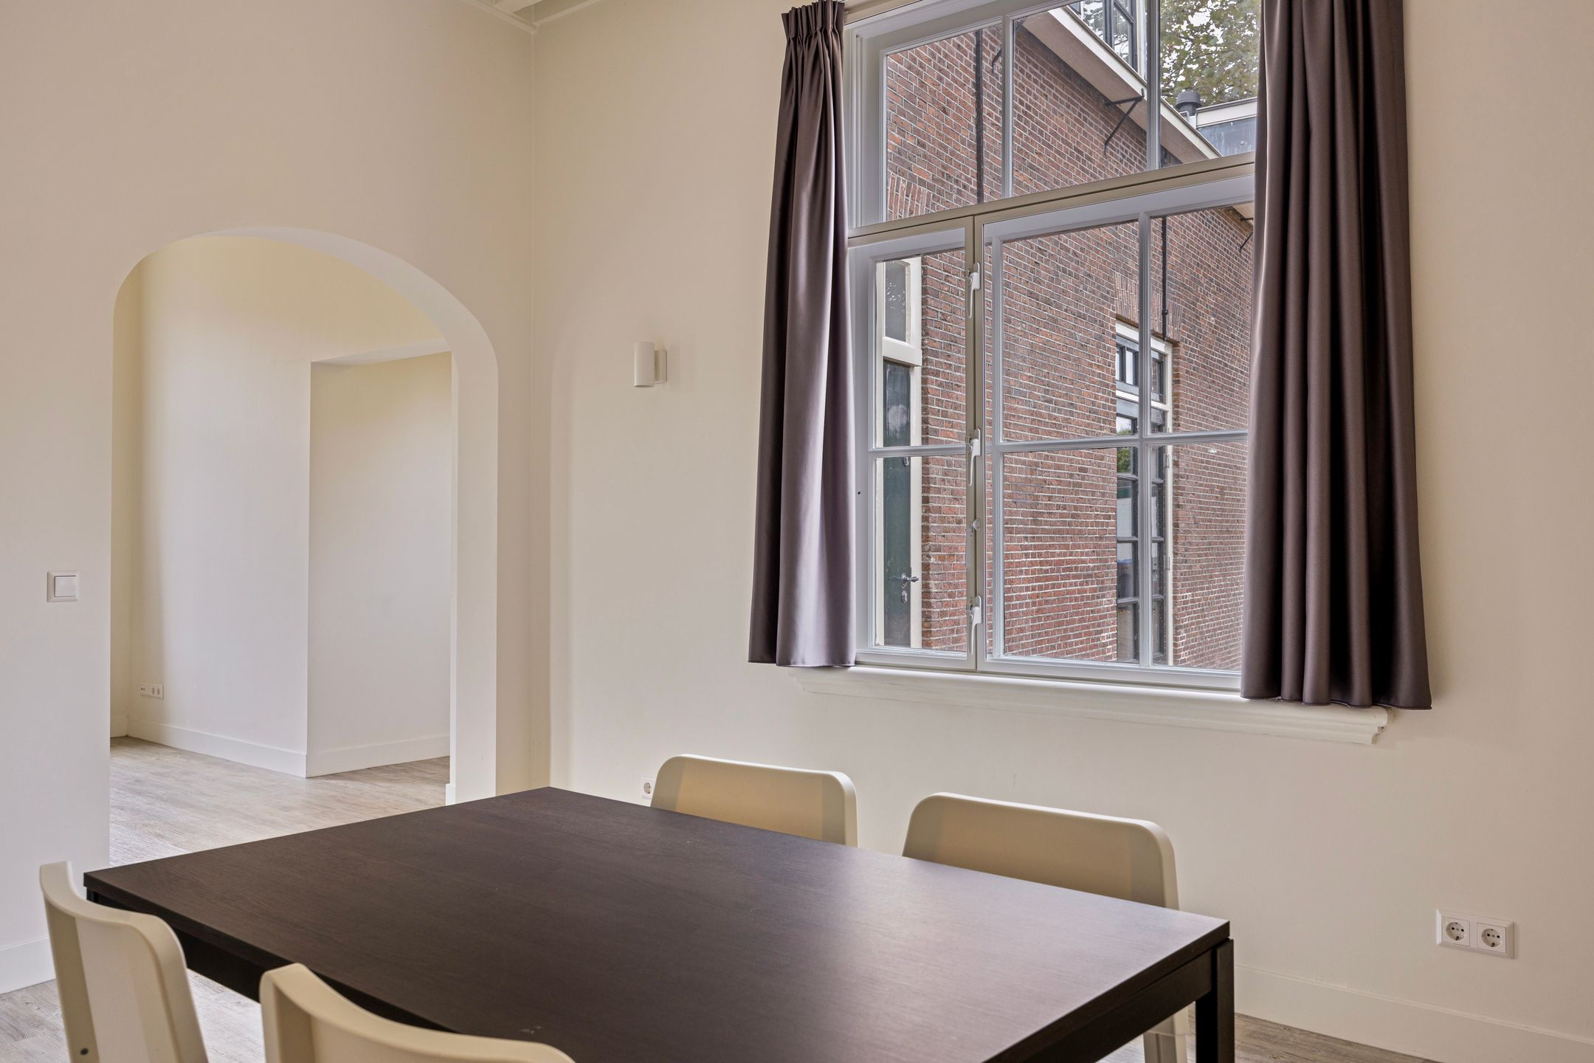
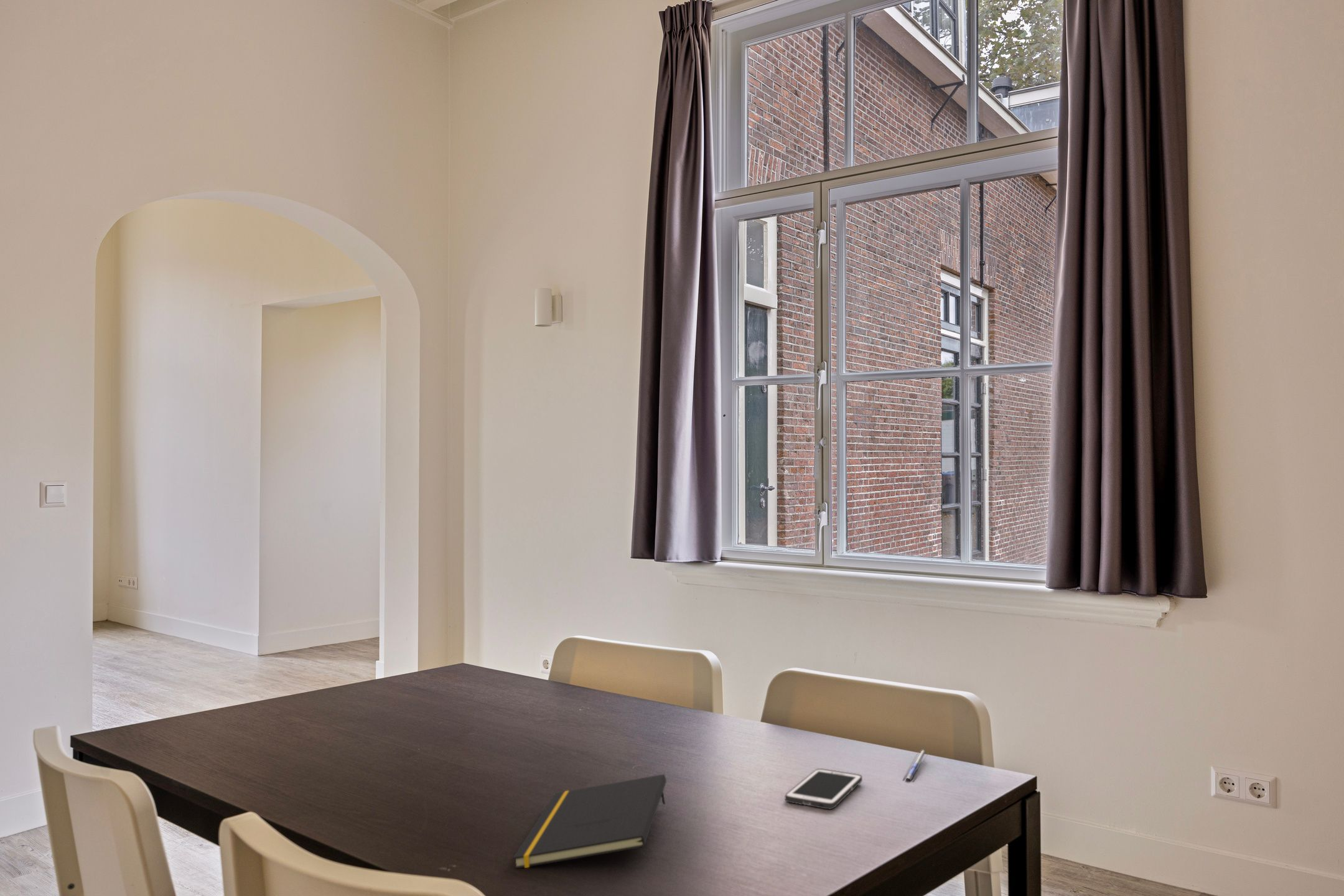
+ pen [902,750,929,782]
+ cell phone [785,768,863,810]
+ notepad [512,773,667,869]
